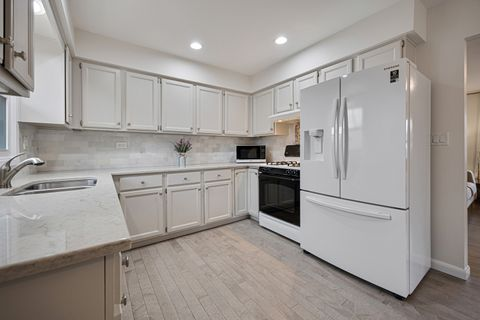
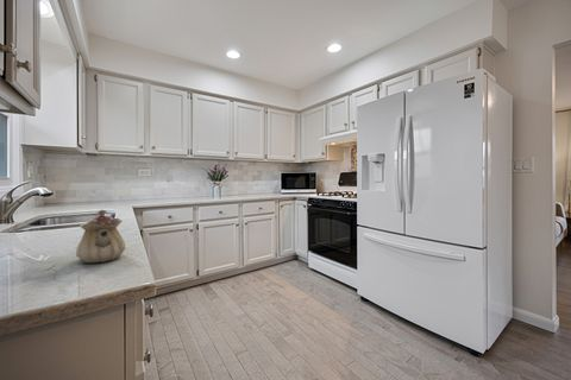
+ teapot [75,209,126,264]
